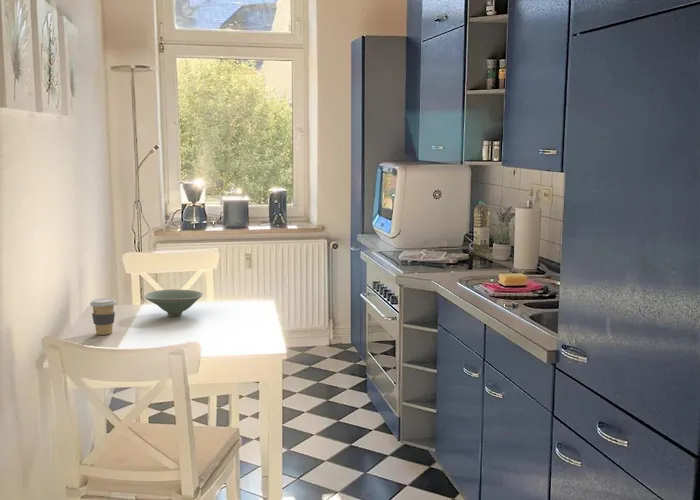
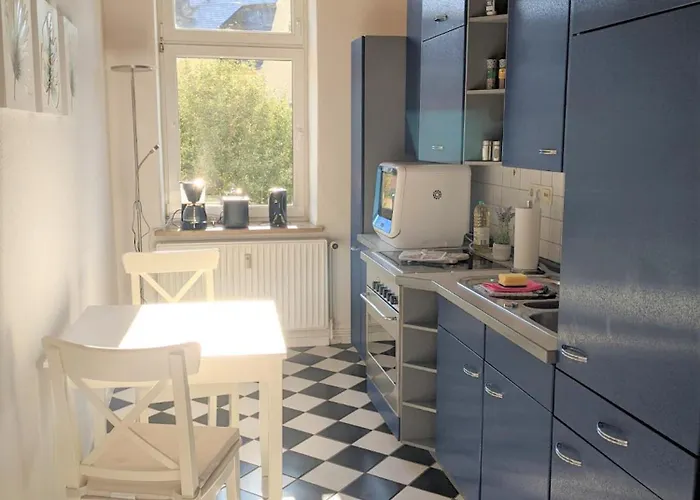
- coffee cup [89,297,117,336]
- bowl [144,288,204,317]
